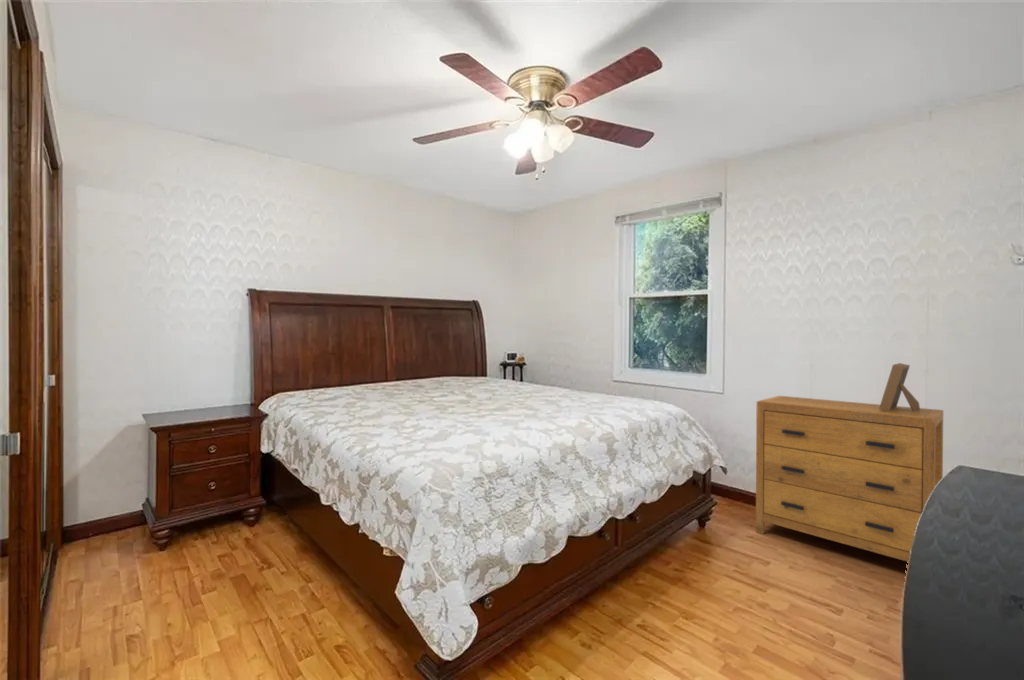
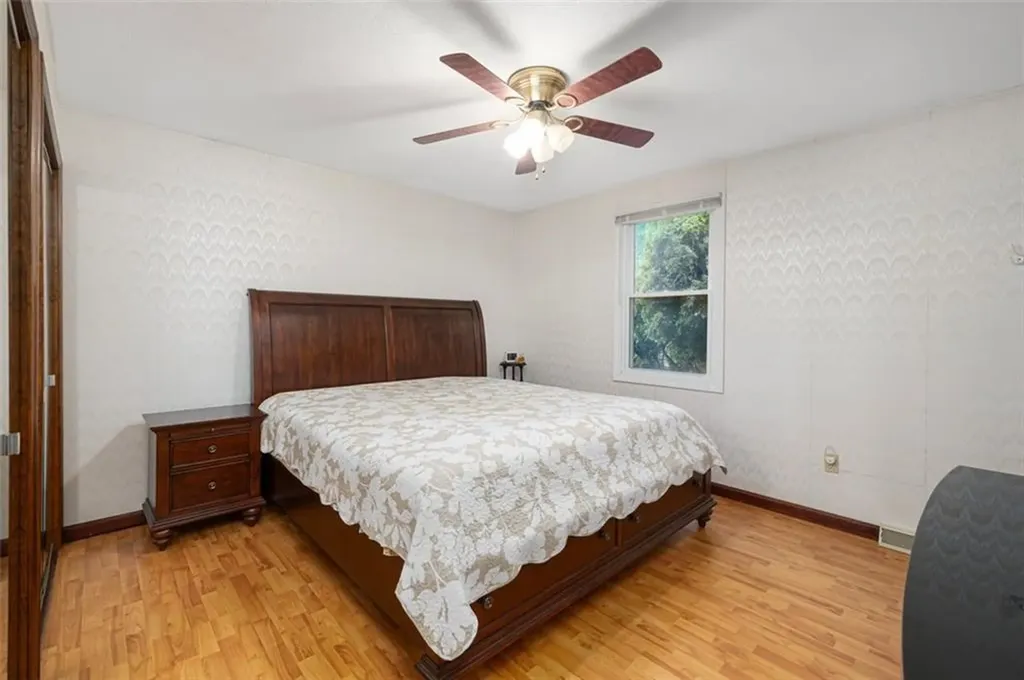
- photo frame [879,362,921,412]
- dresser [755,395,944,563]
